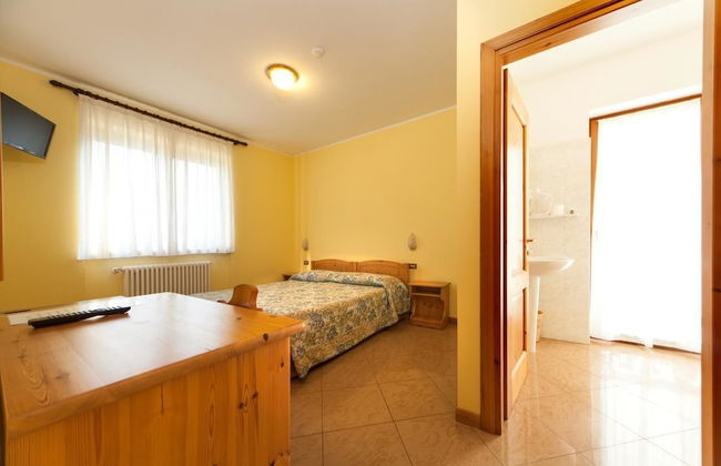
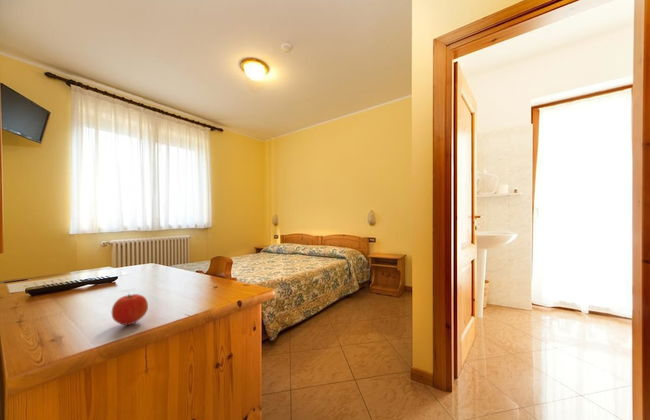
+ apple [111,293,149,326]
